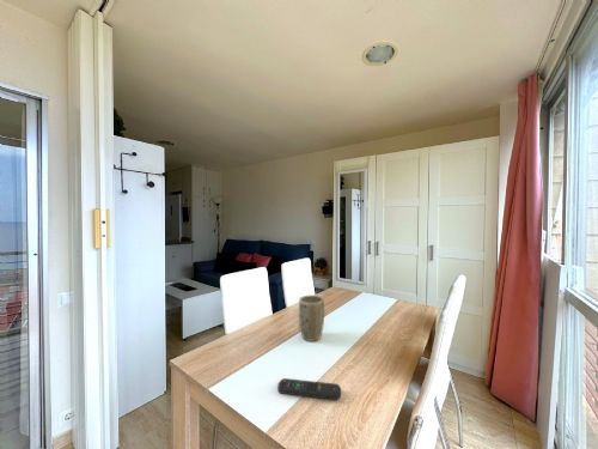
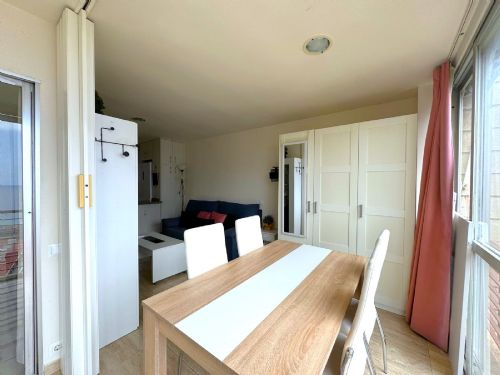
- plant pot [298,295,325,342]
- remote control [277,377,342,401]
